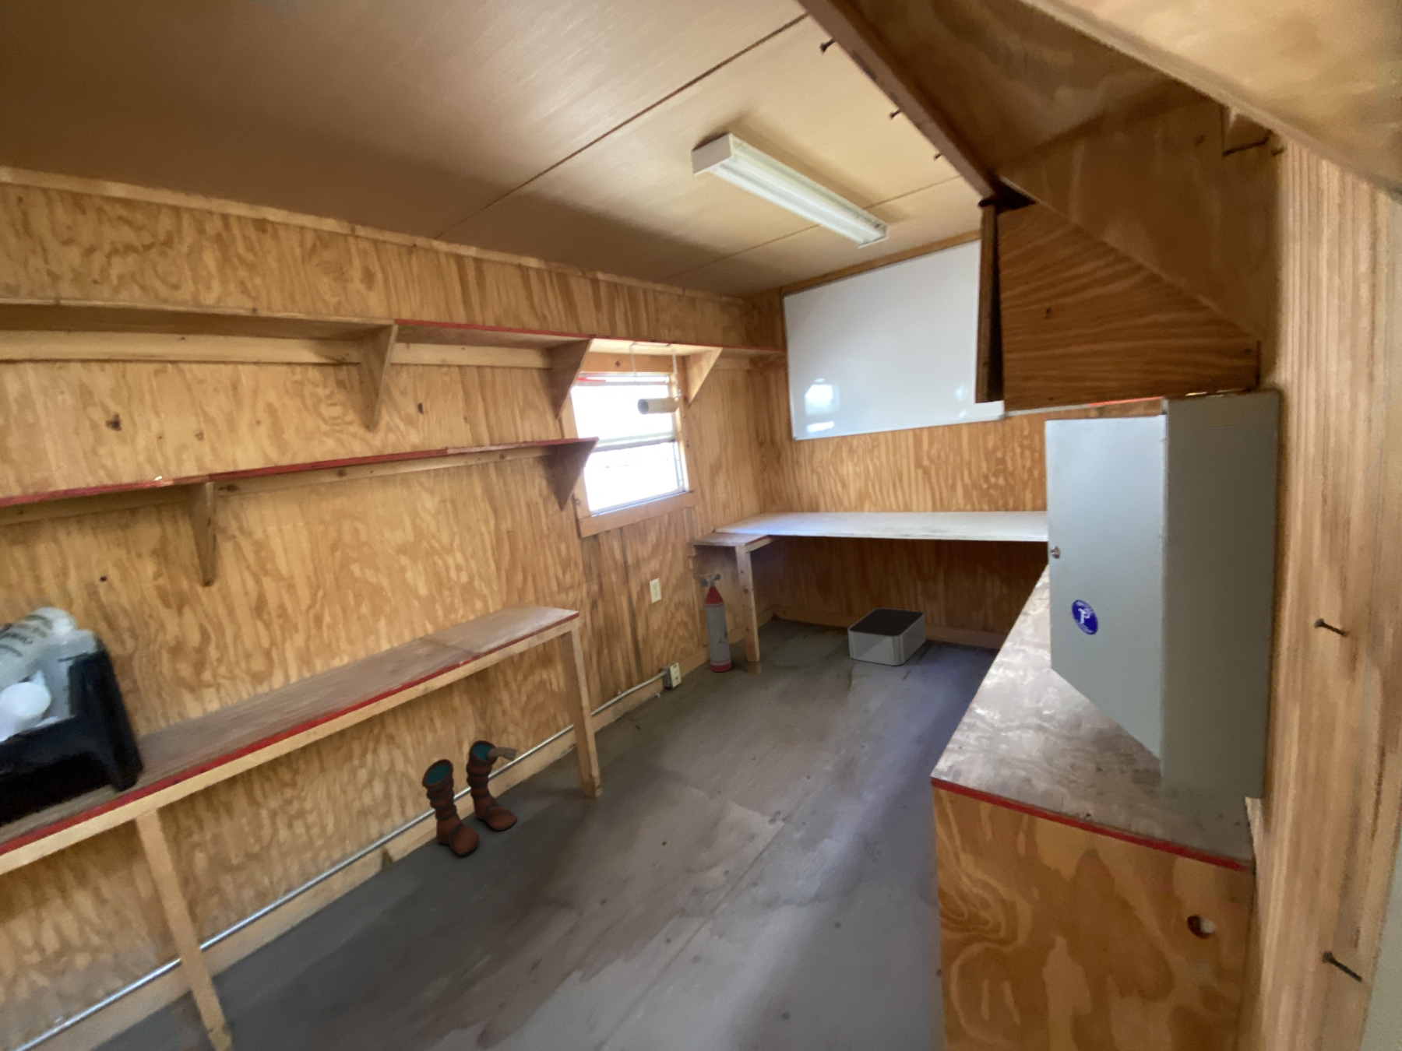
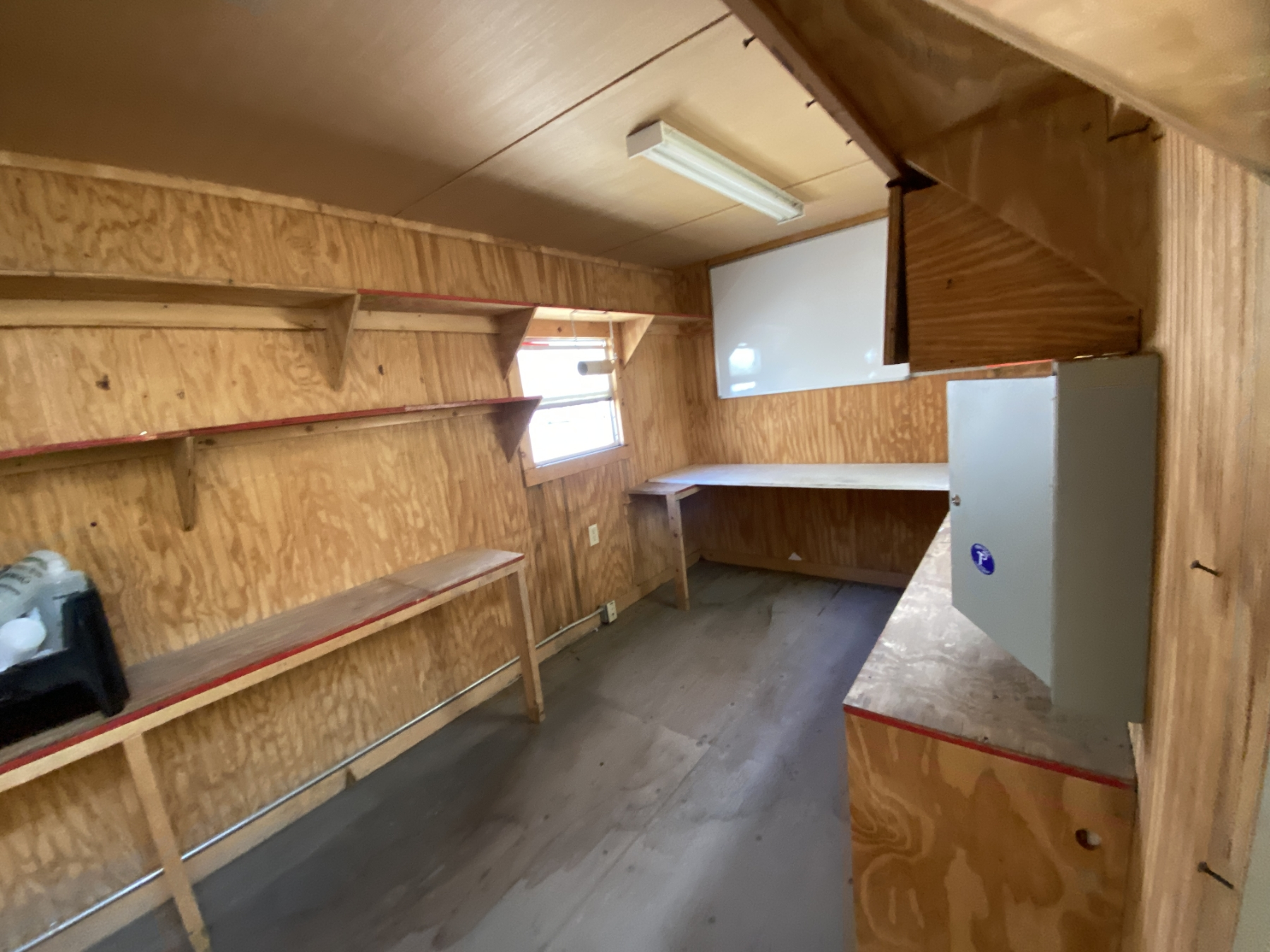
- storage bin [848,607,927,667]
- boots [421,739,520,857]
- fire extinguisher [700,572,733,672]
